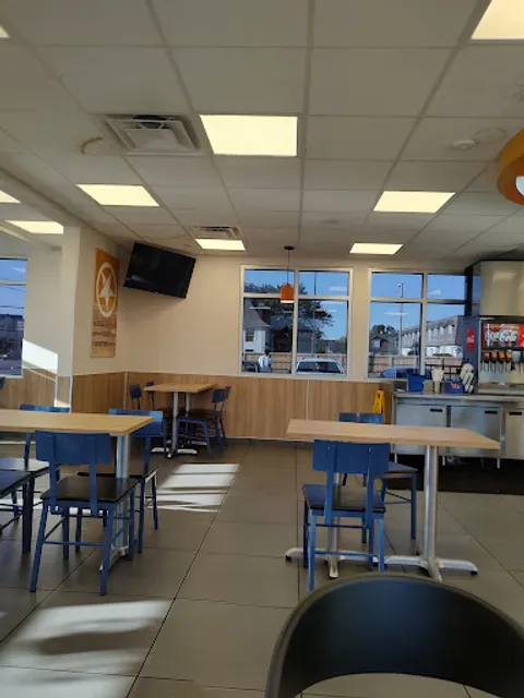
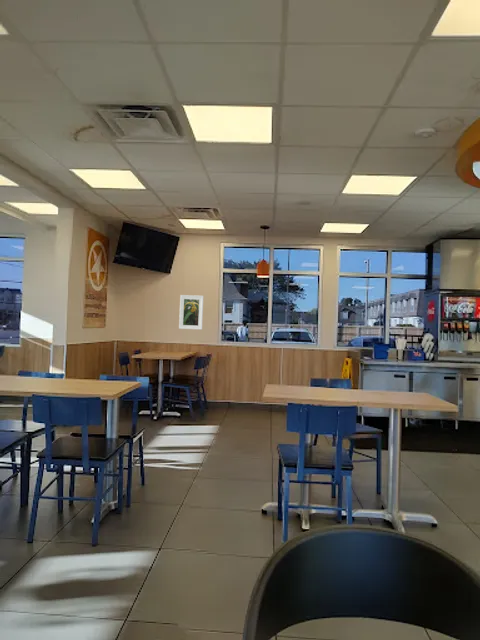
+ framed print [178,294,204,331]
